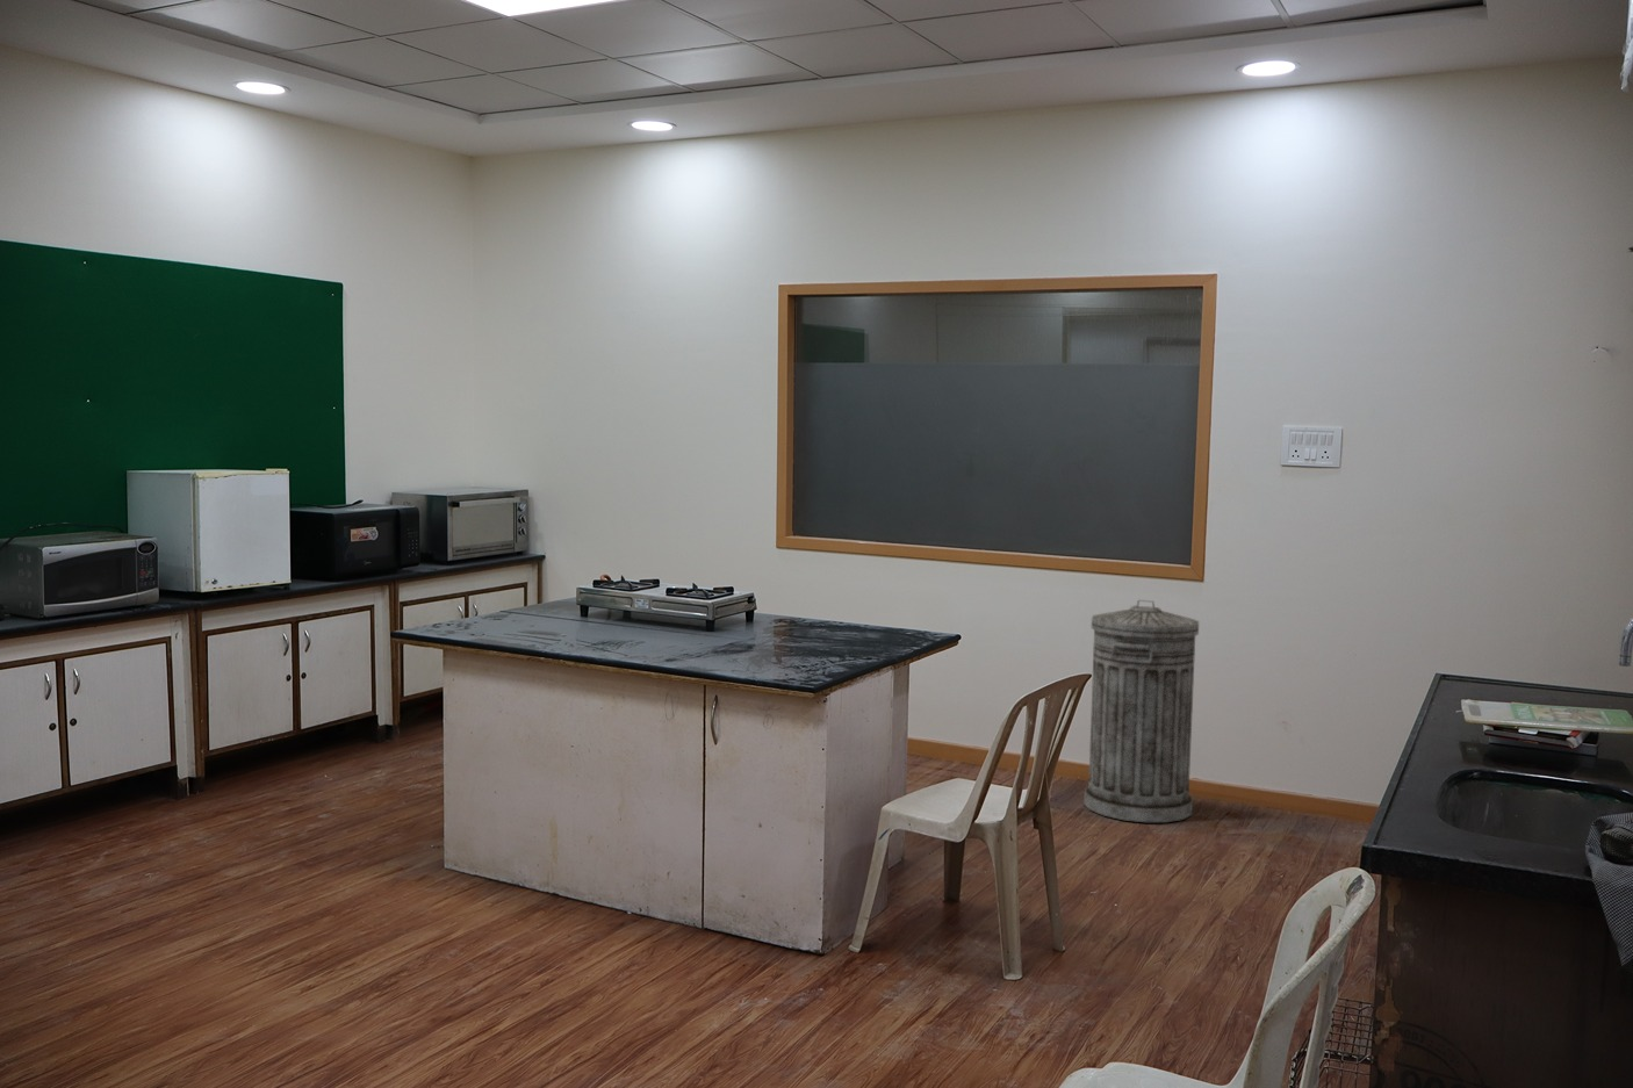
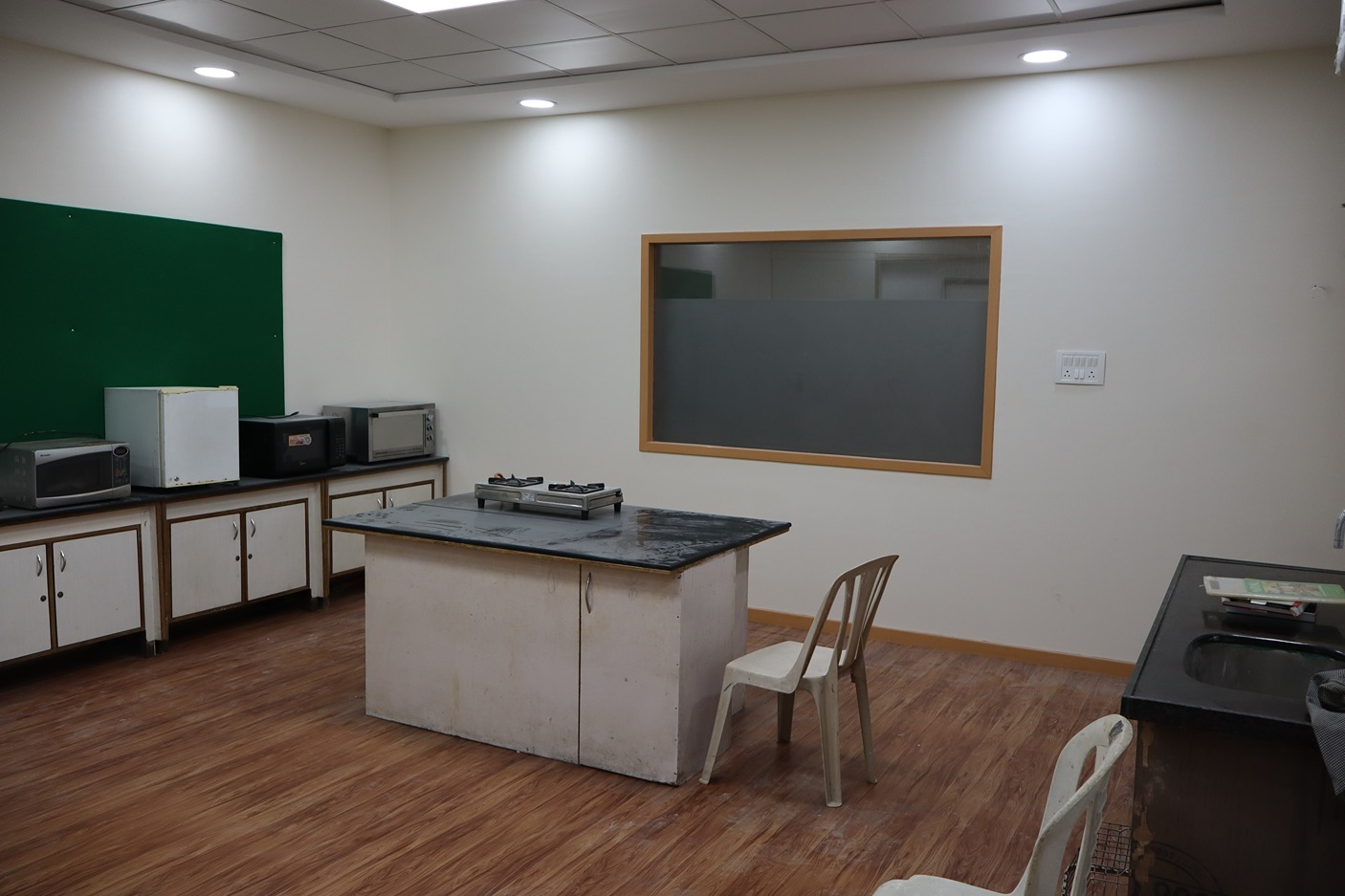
- trash can [1083,599,1200,823]
